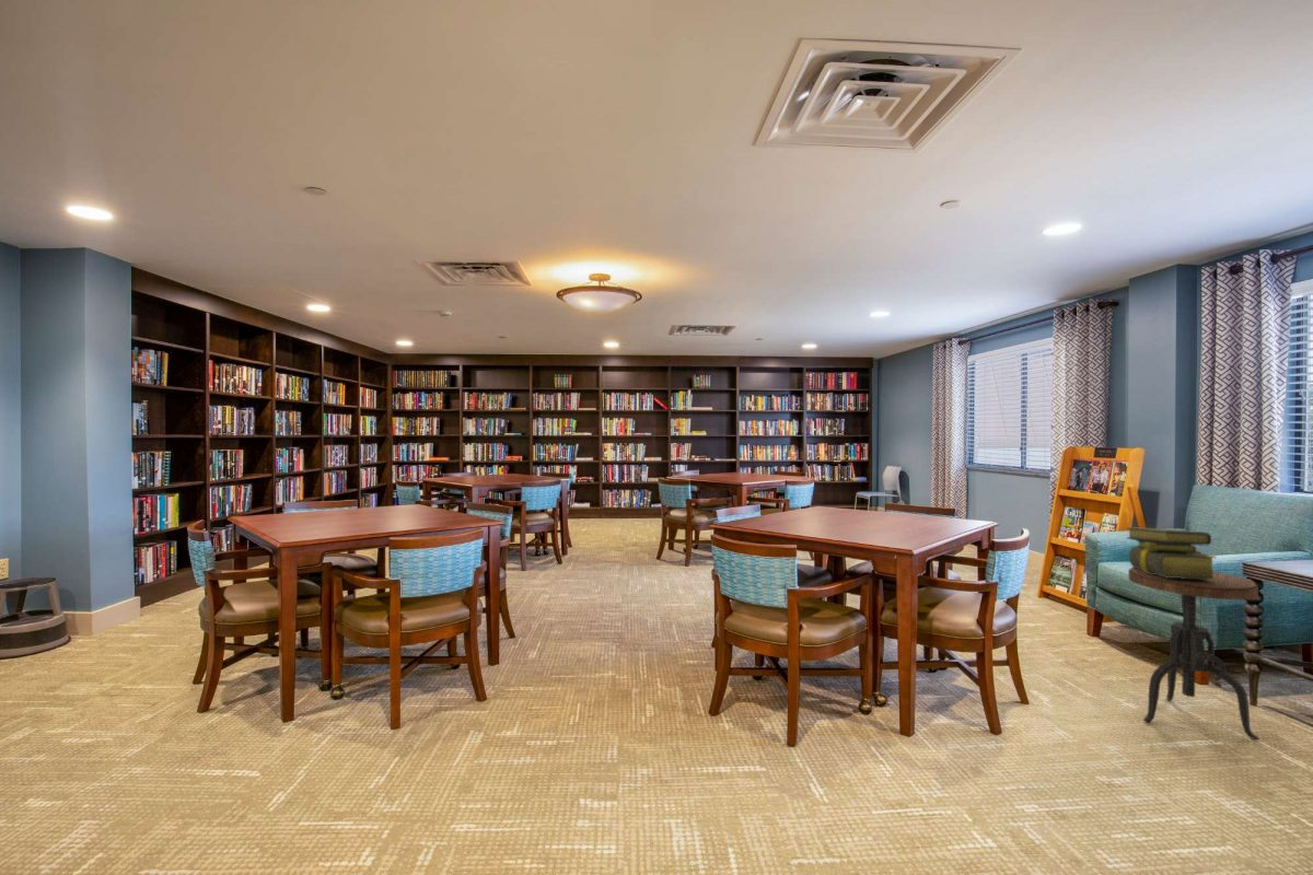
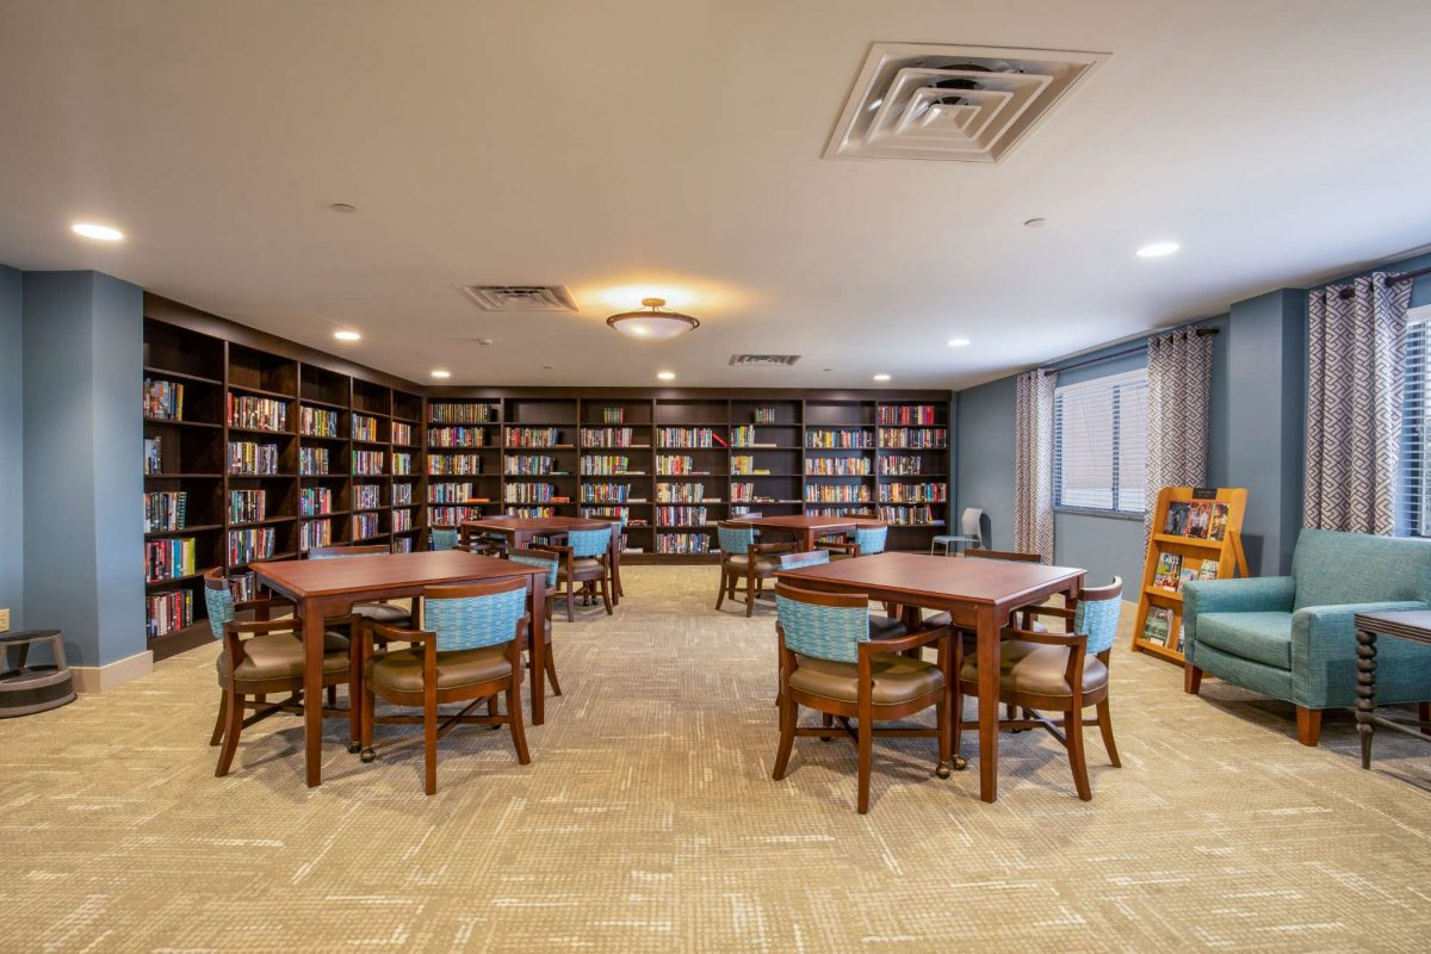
- side table [1127,567,1260,740]
- stack of books [1125,526,1218,581]
